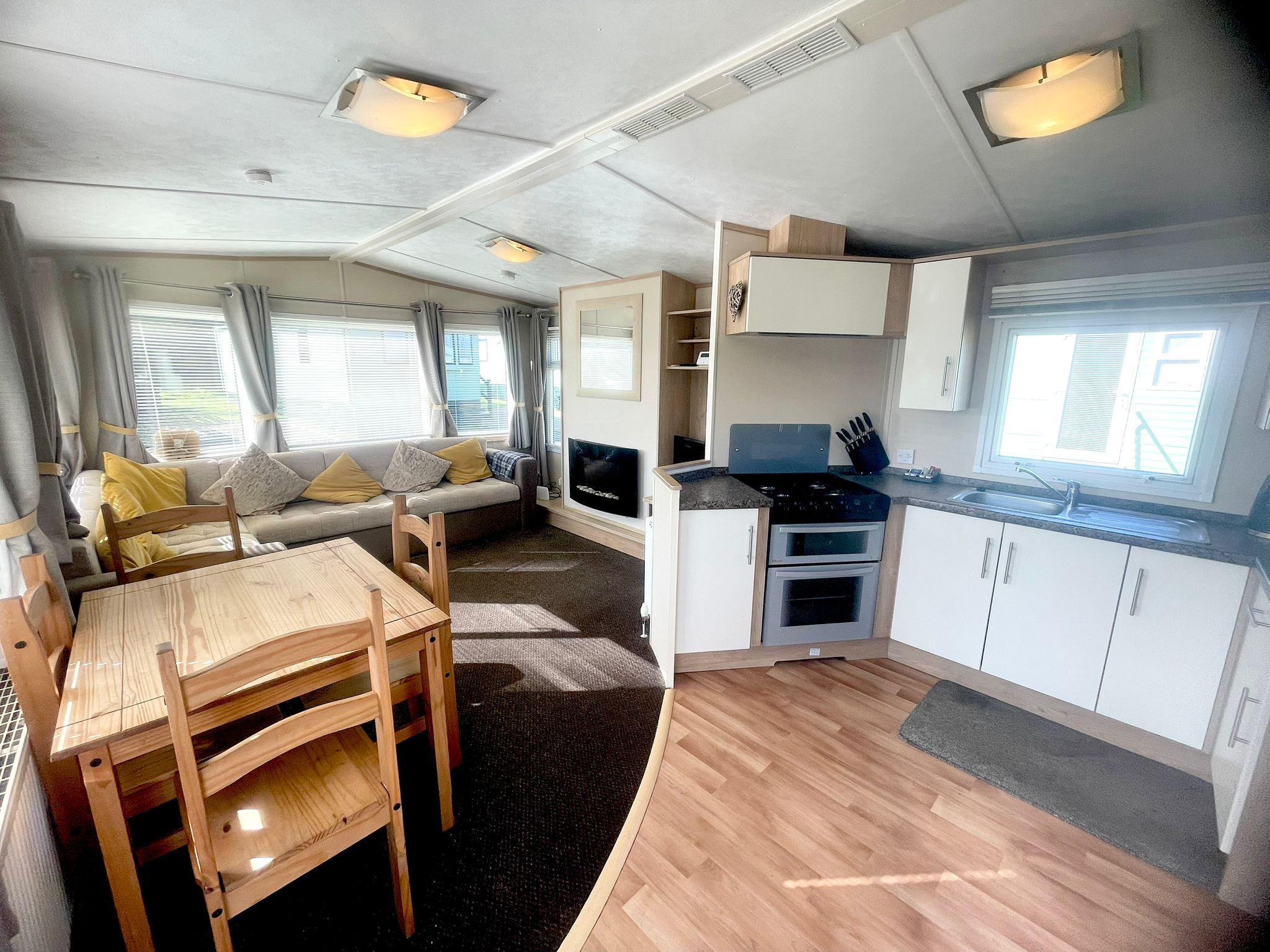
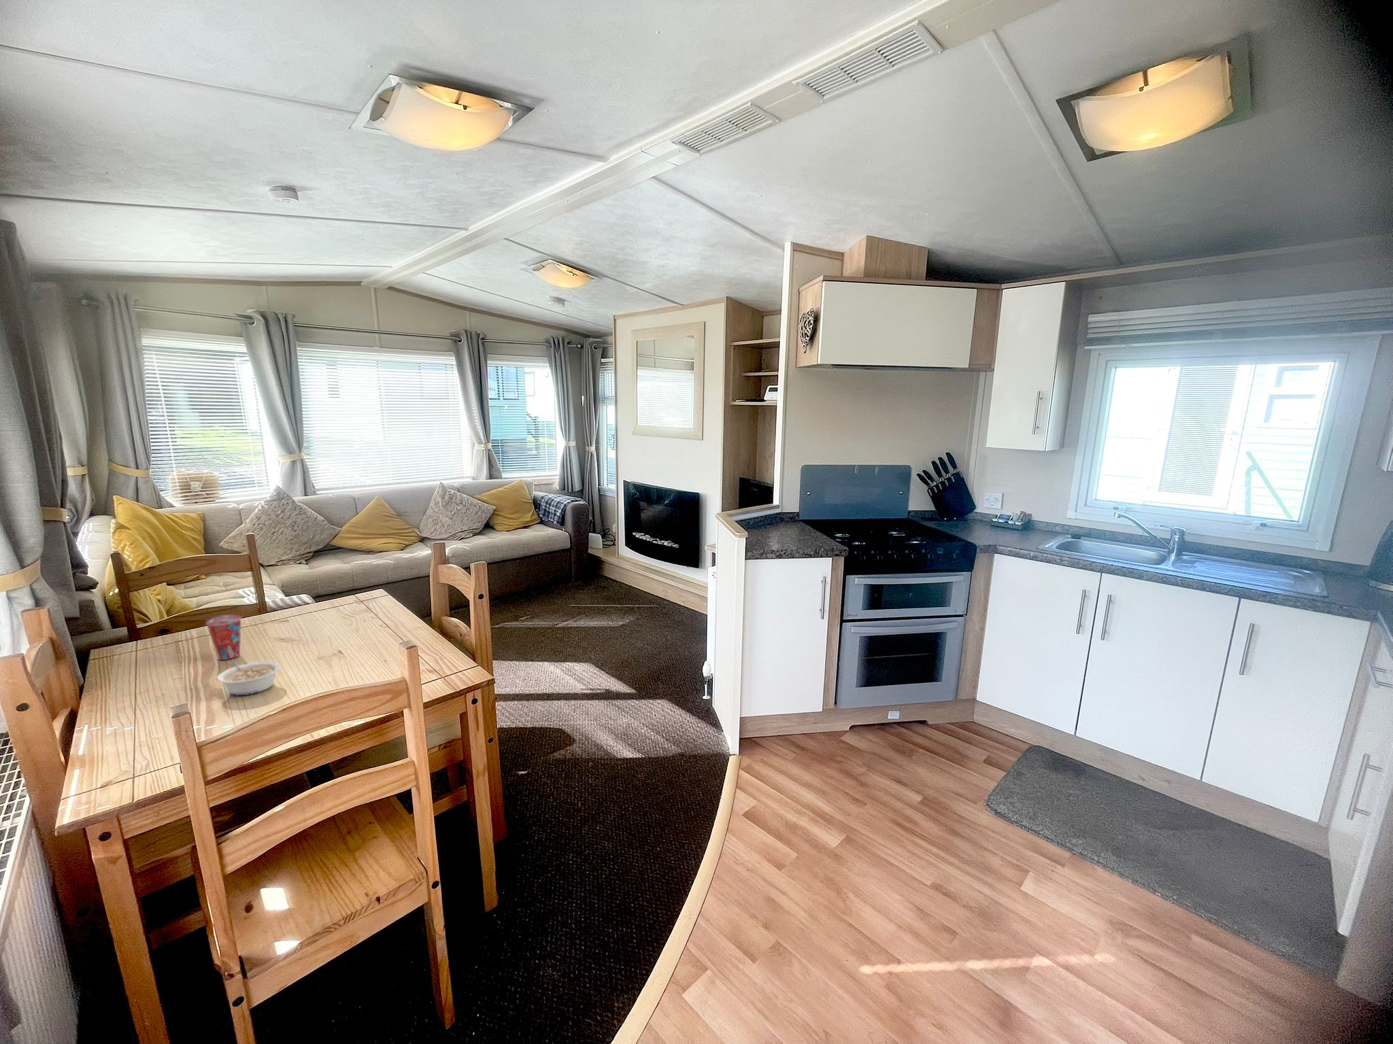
+ cup [205,614,242,660]
+ legume [216,659,281,696]
